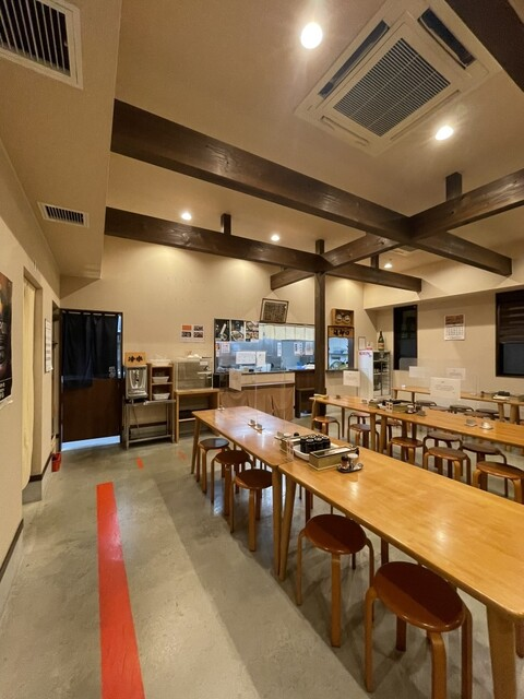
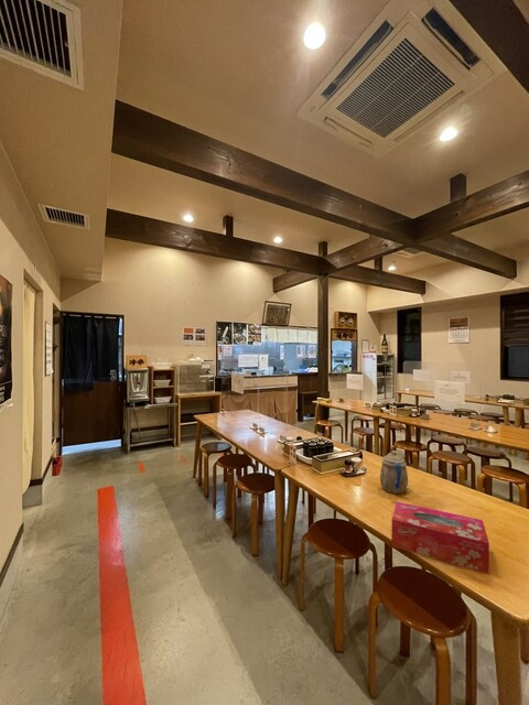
+ teapot [379,449,409,495]
+ tissue box [391,500,490,574]
